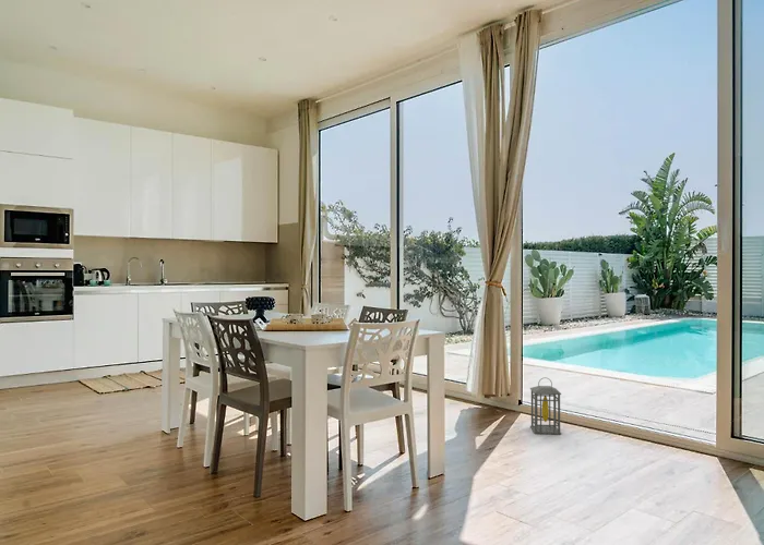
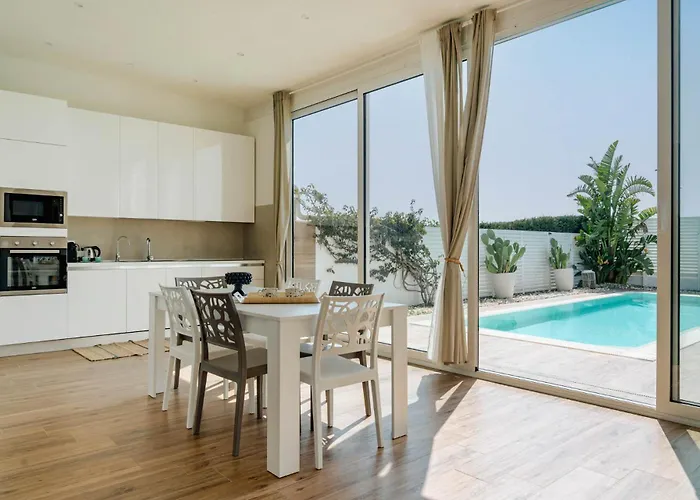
- lantern [529,377,562,435]
